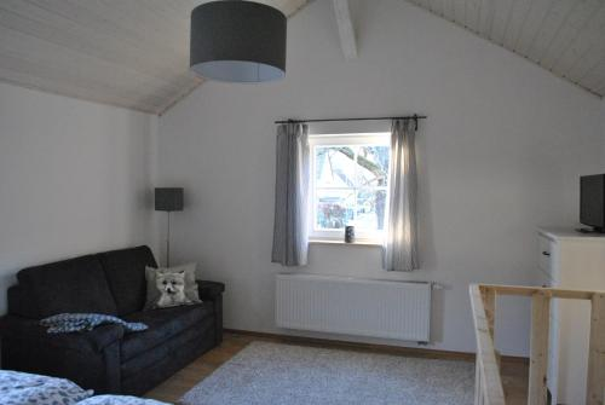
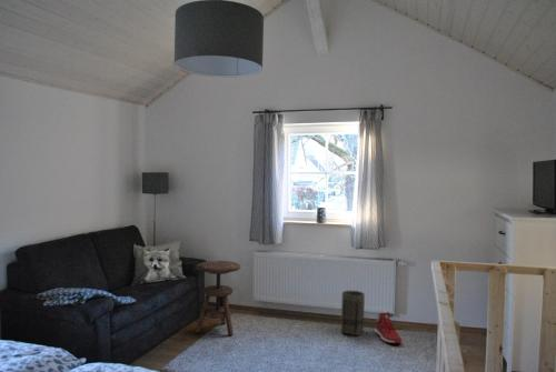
+ basket [340,290,366,336]
+ side table [195,260,242,338]
+ sneaker [374,311,403,344]
